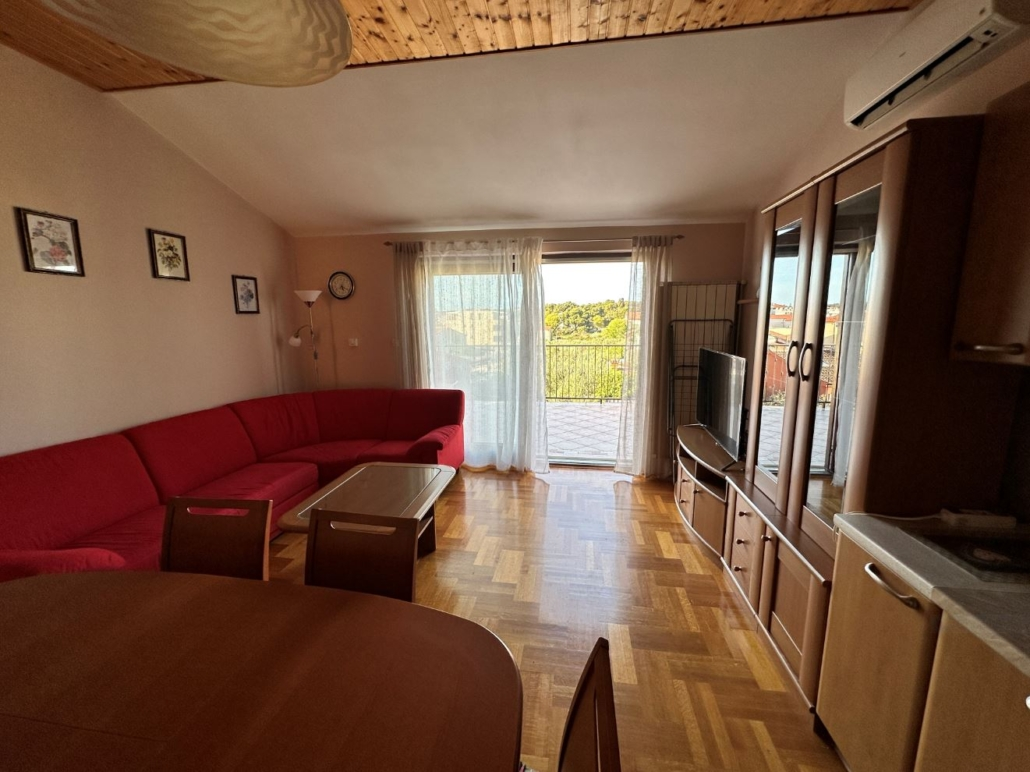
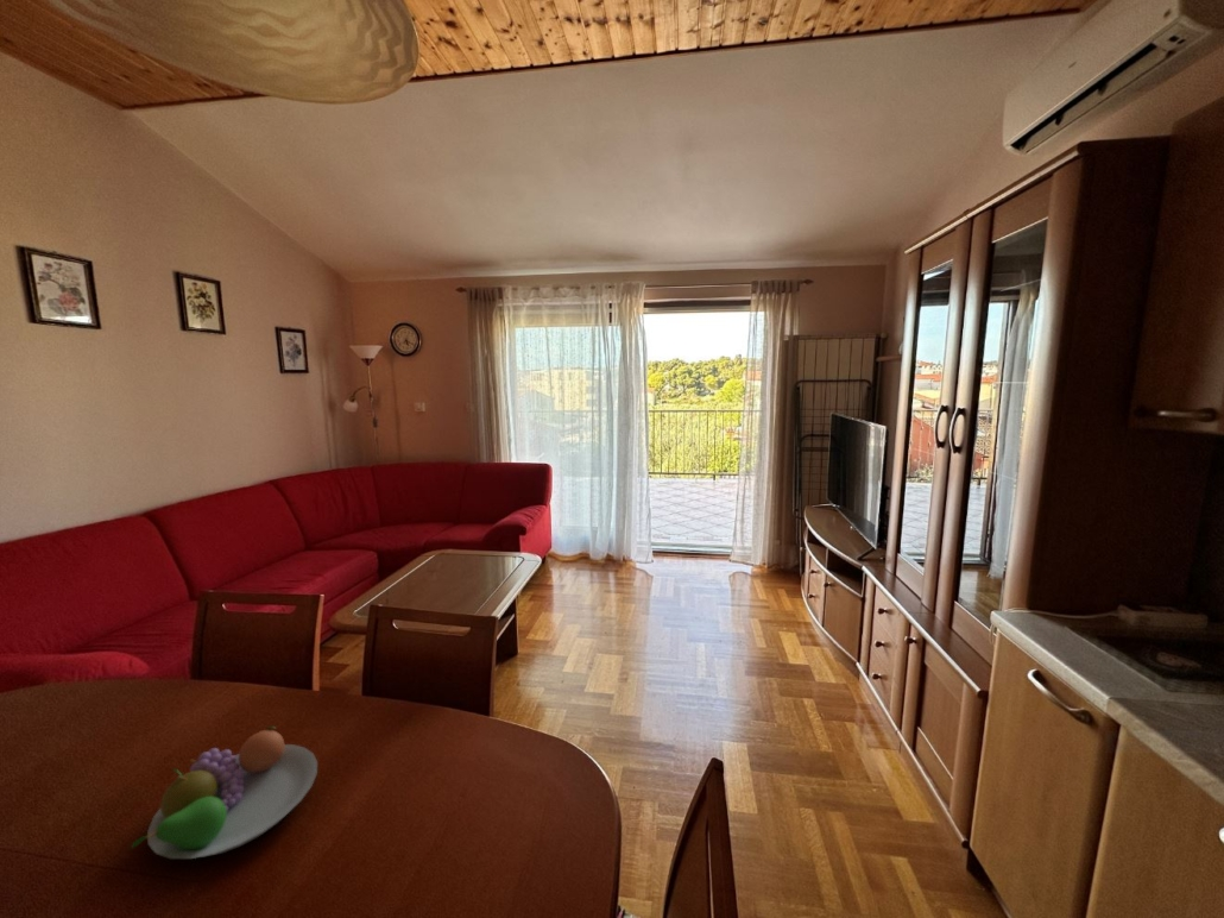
+ fruit bowl [130,725,318,860]
